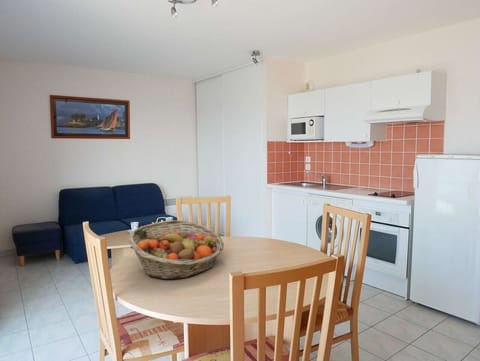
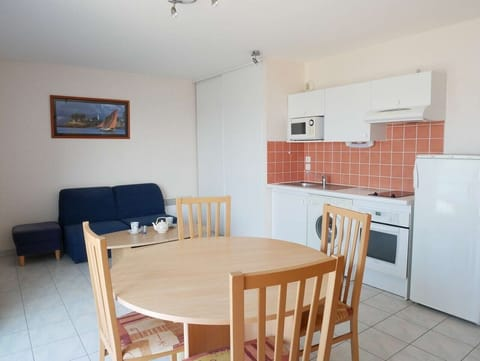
- fruit basket [127,219,225,280]
